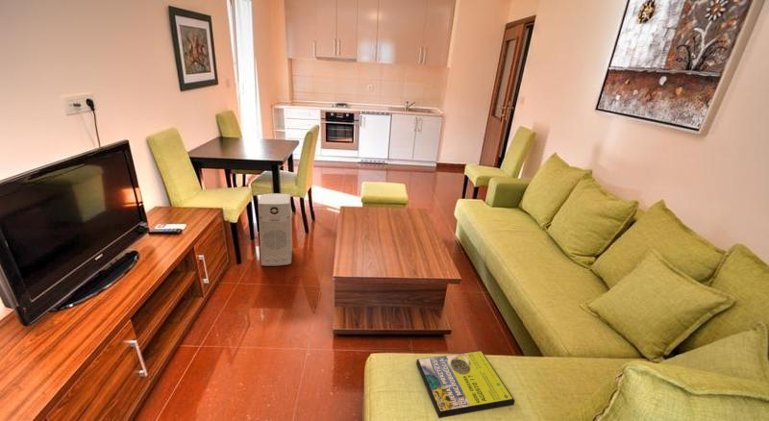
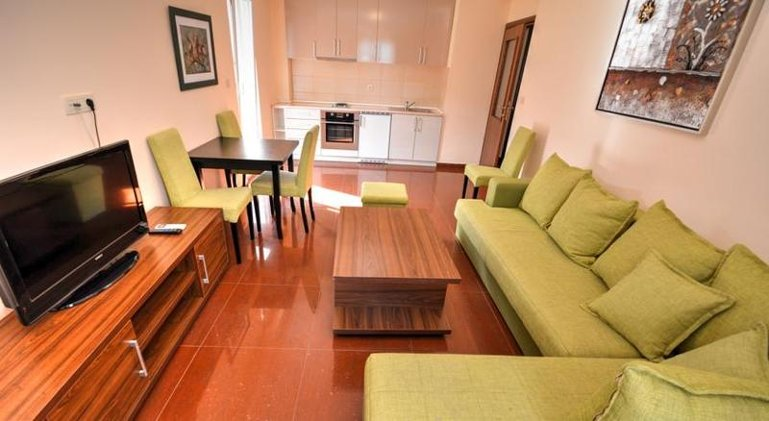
- air purifier [257,192,293,267]
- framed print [415,350,516,419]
